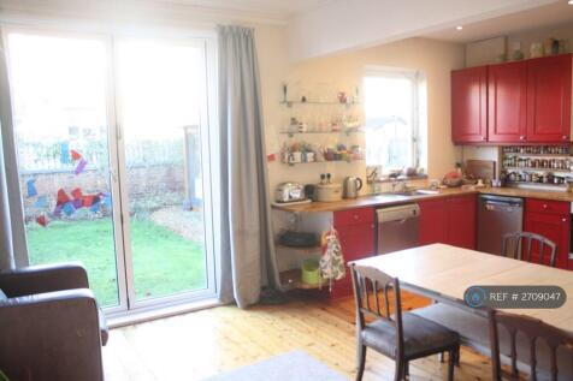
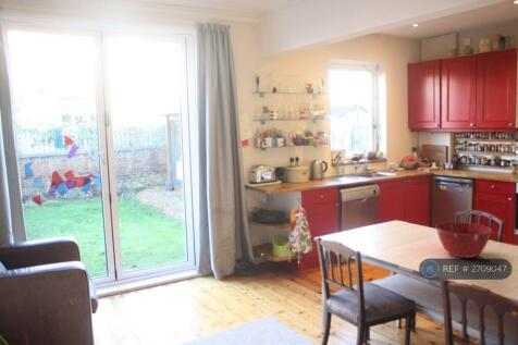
+ mixing bowl [435,221,493,259]
